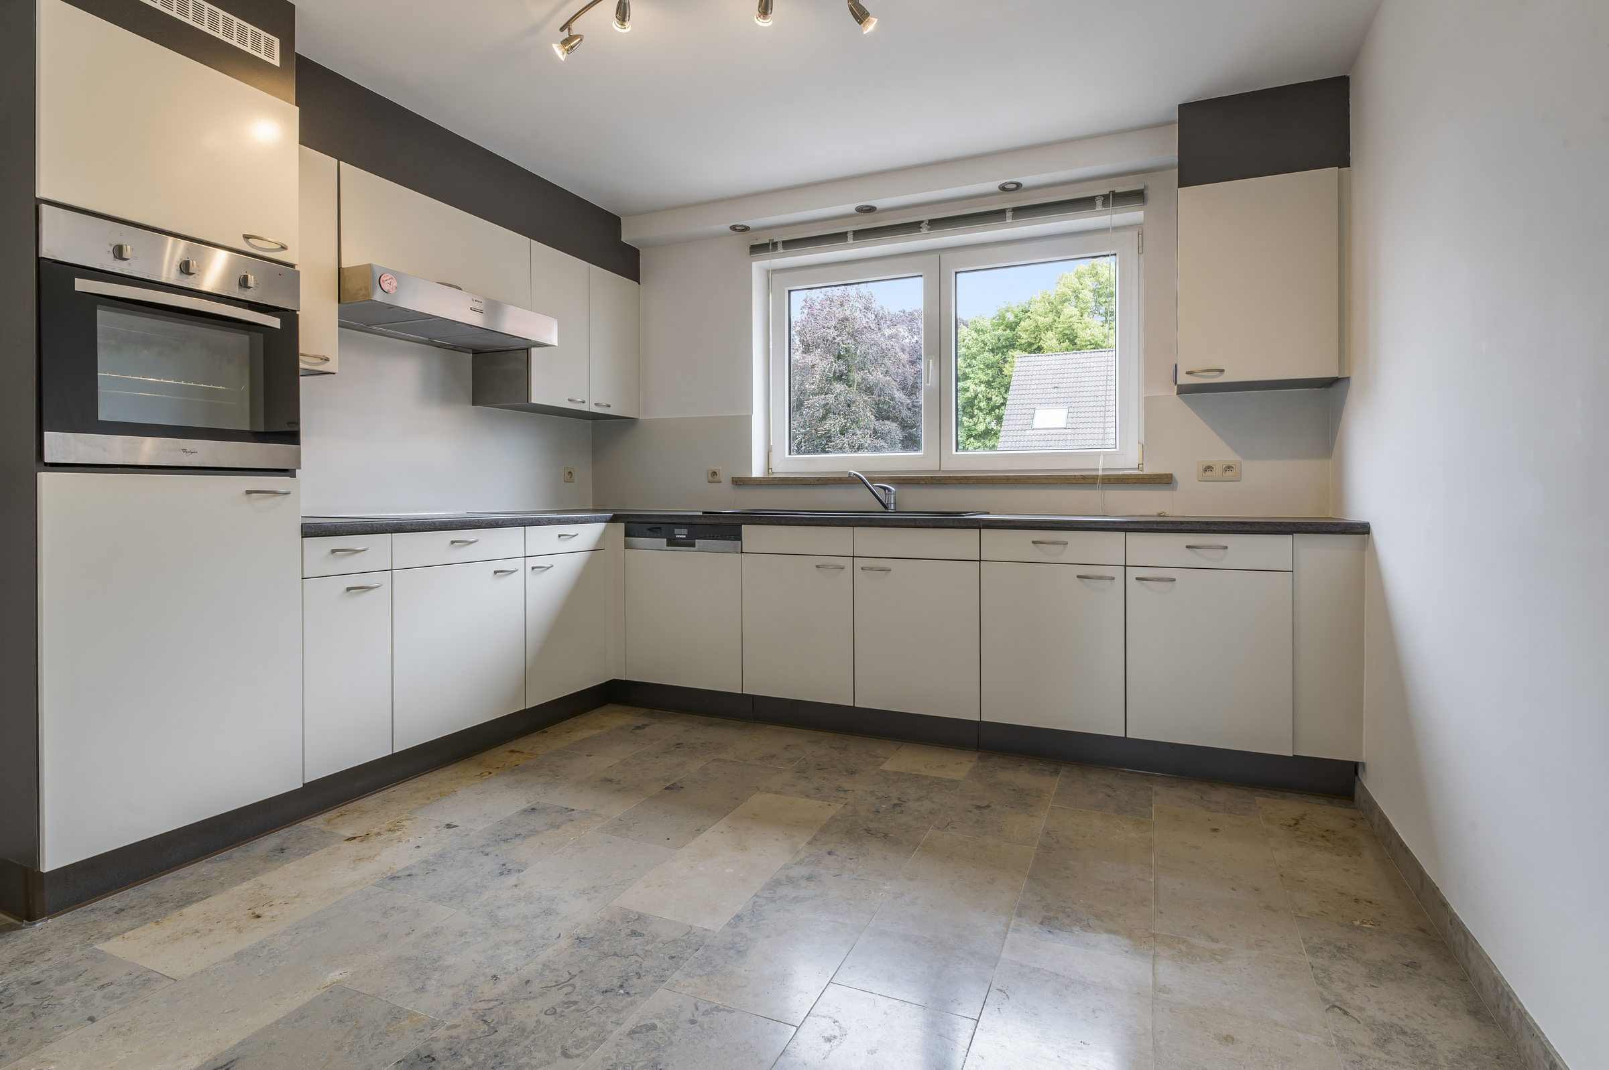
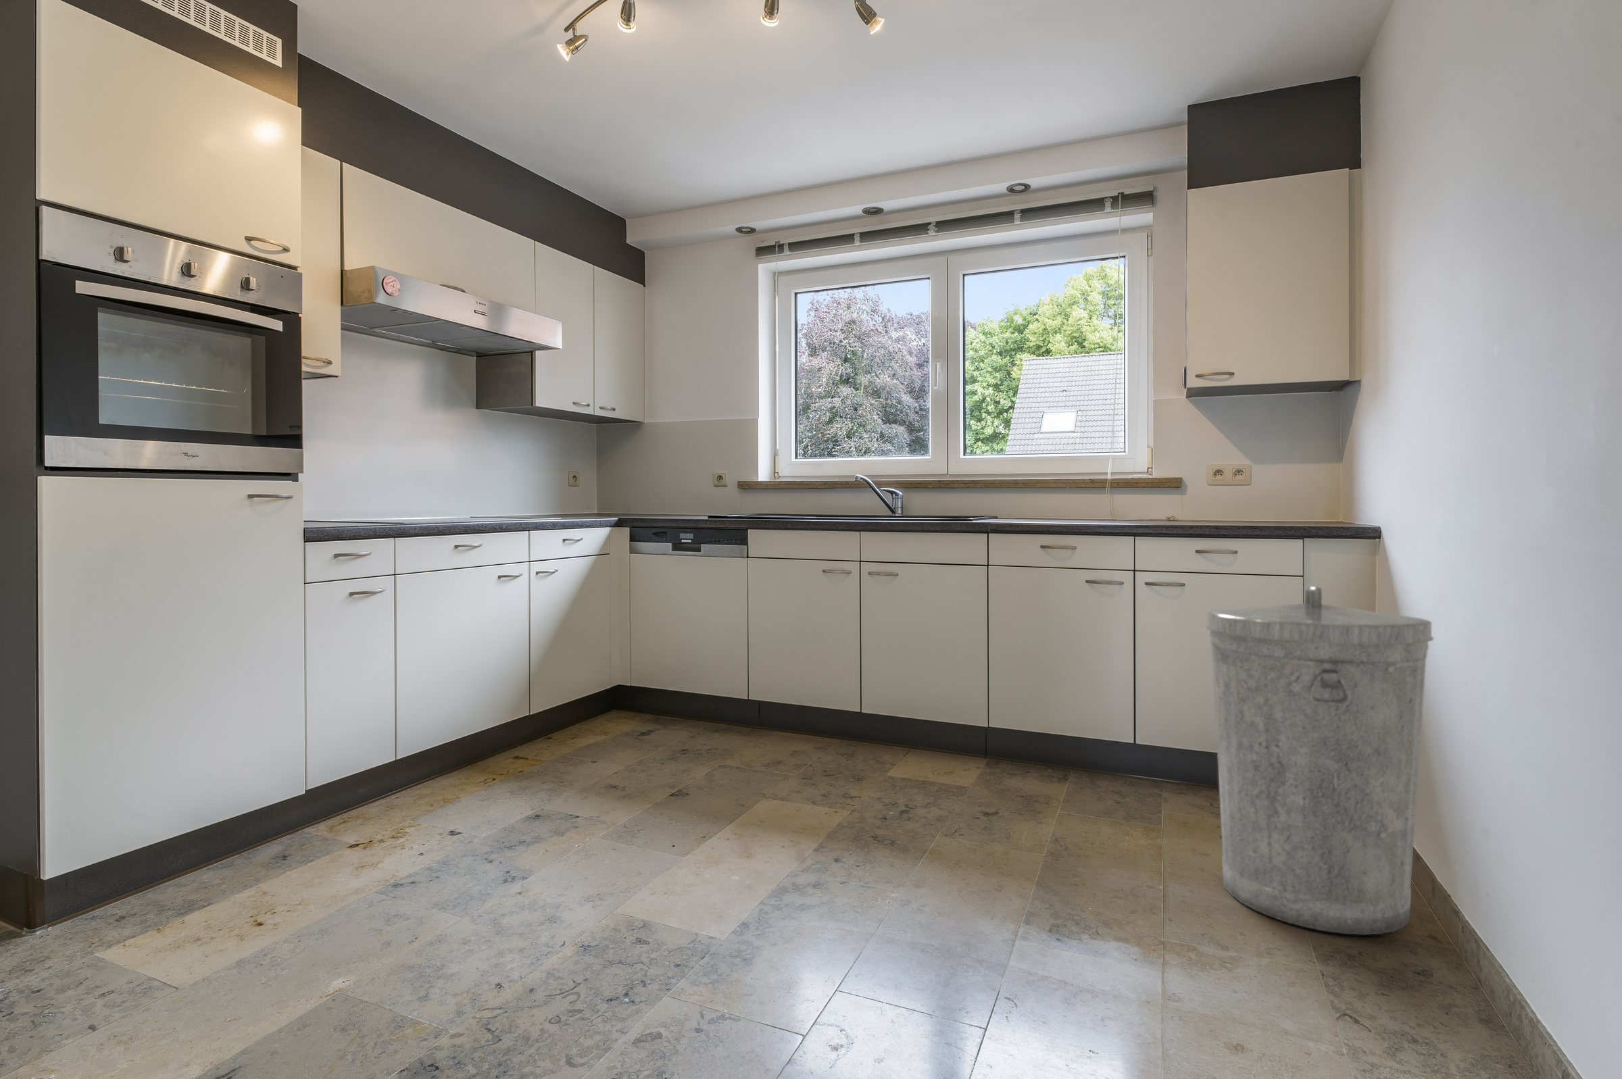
+ trash can [1205,585,1435,936]
